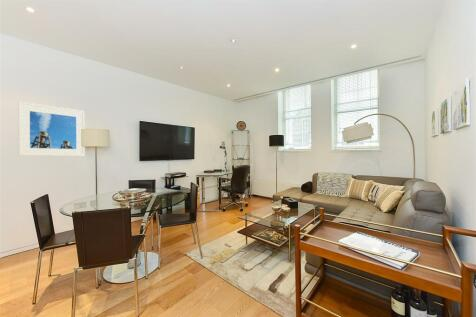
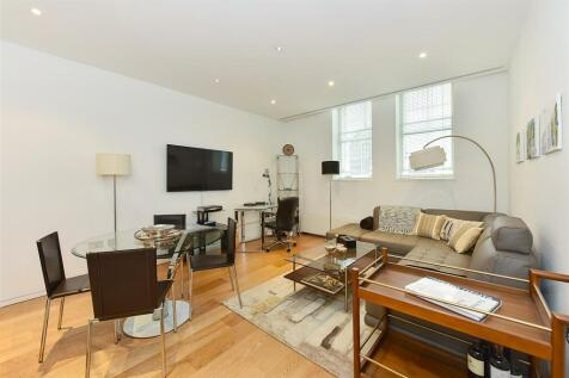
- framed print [17,101,86,157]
